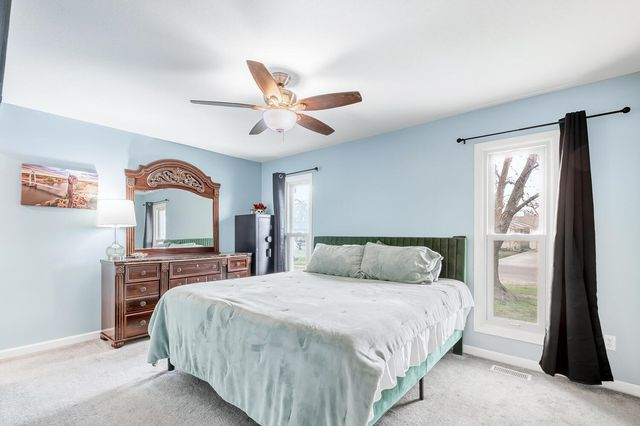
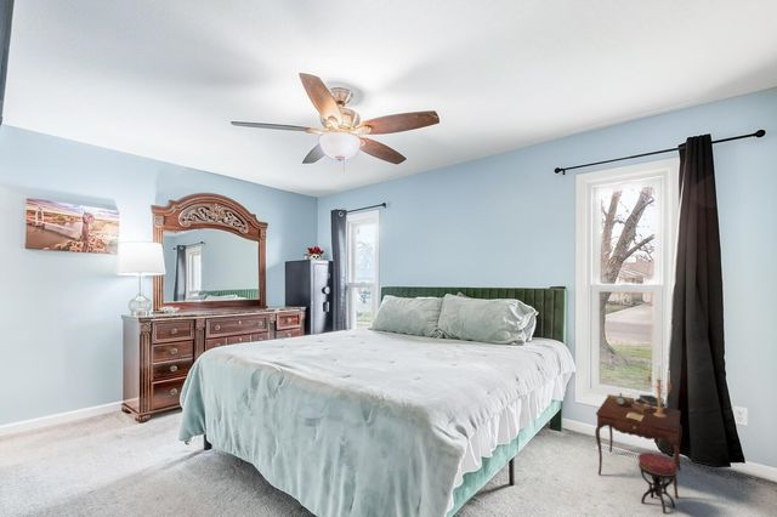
+ side table [594,362,684,515]
